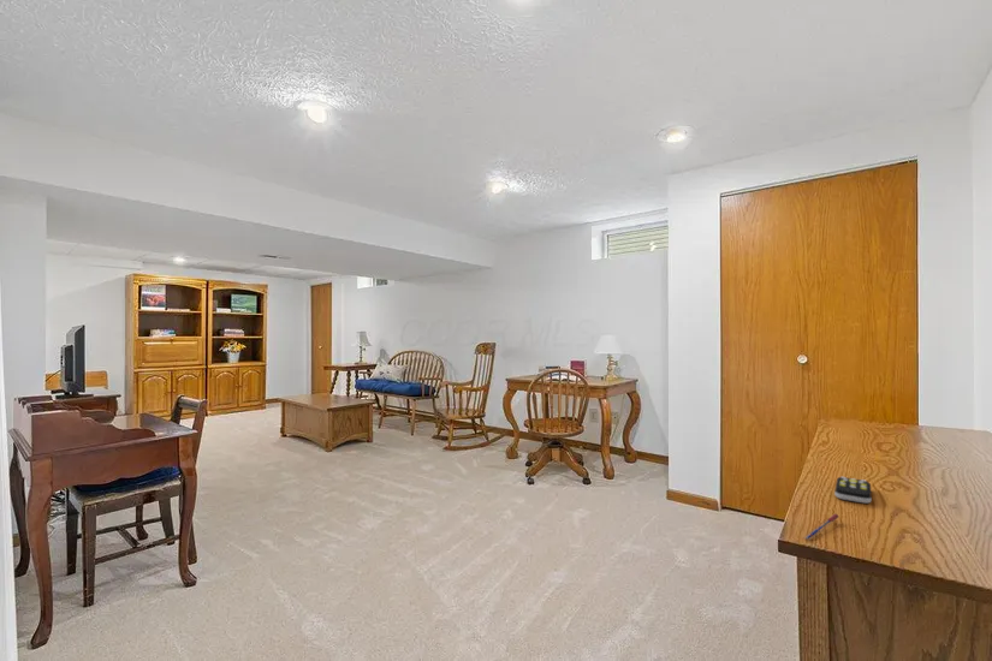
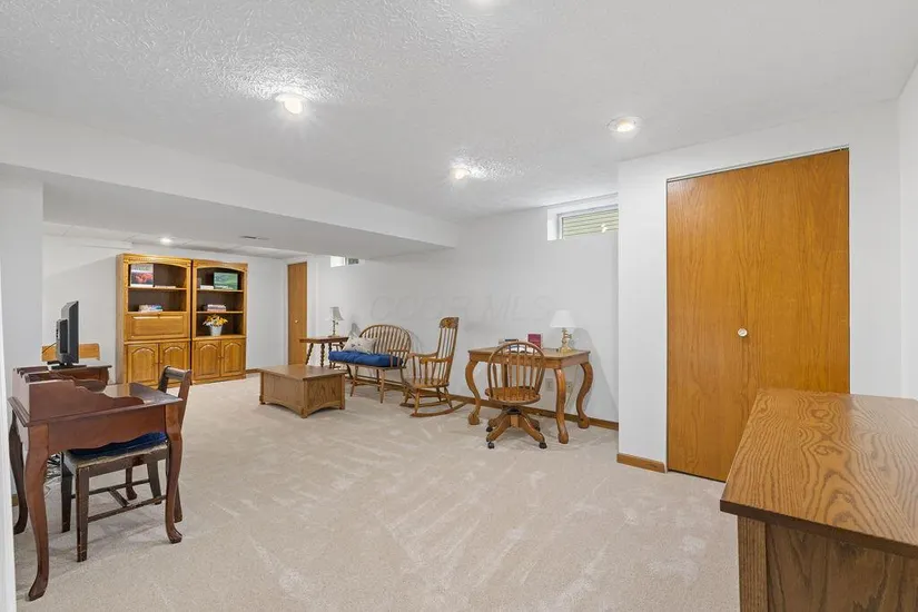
- pen [802,513,839,541]
- remote control [833,476,873,505]
